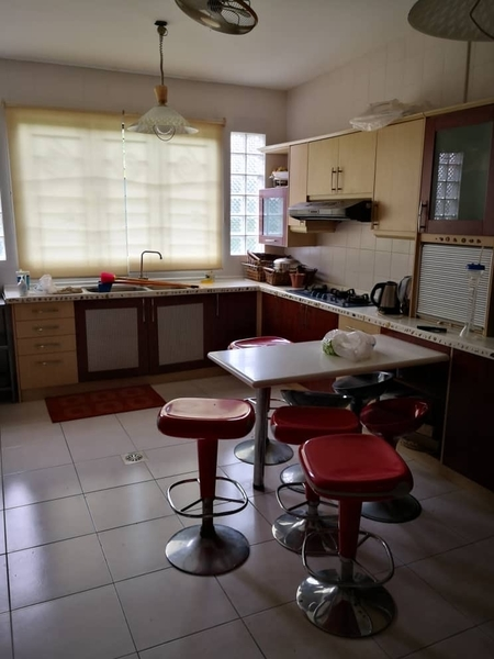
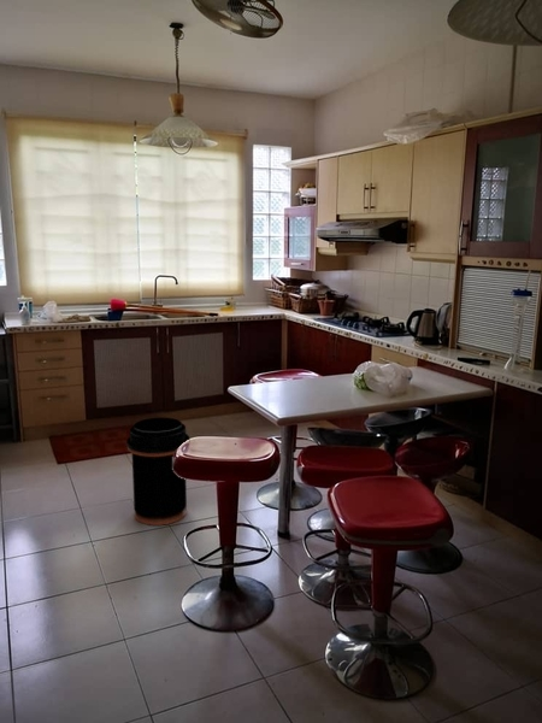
+ trash can [125,417,190,527]
